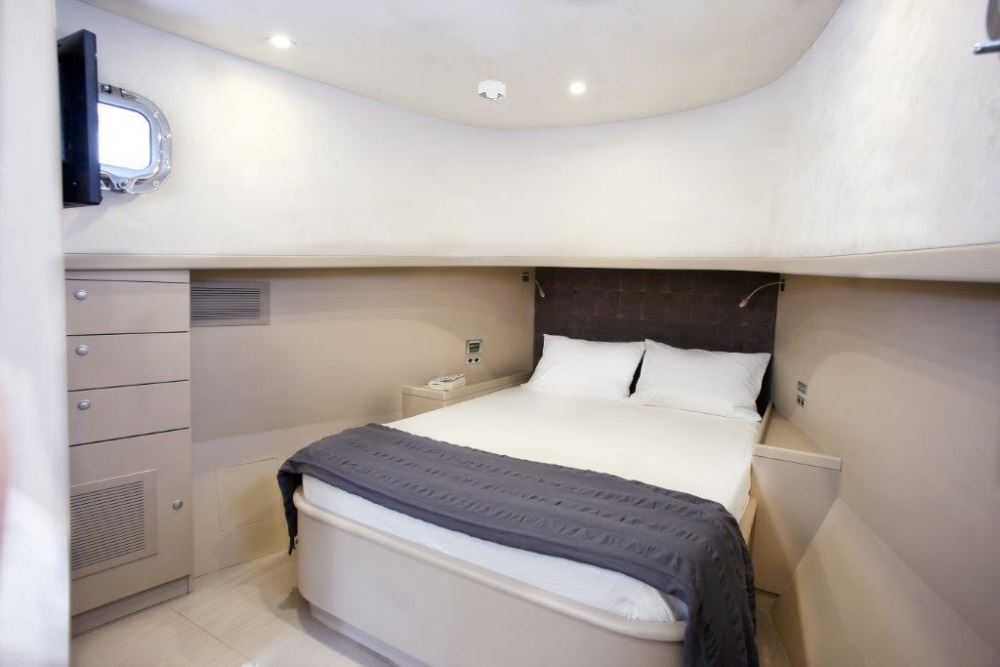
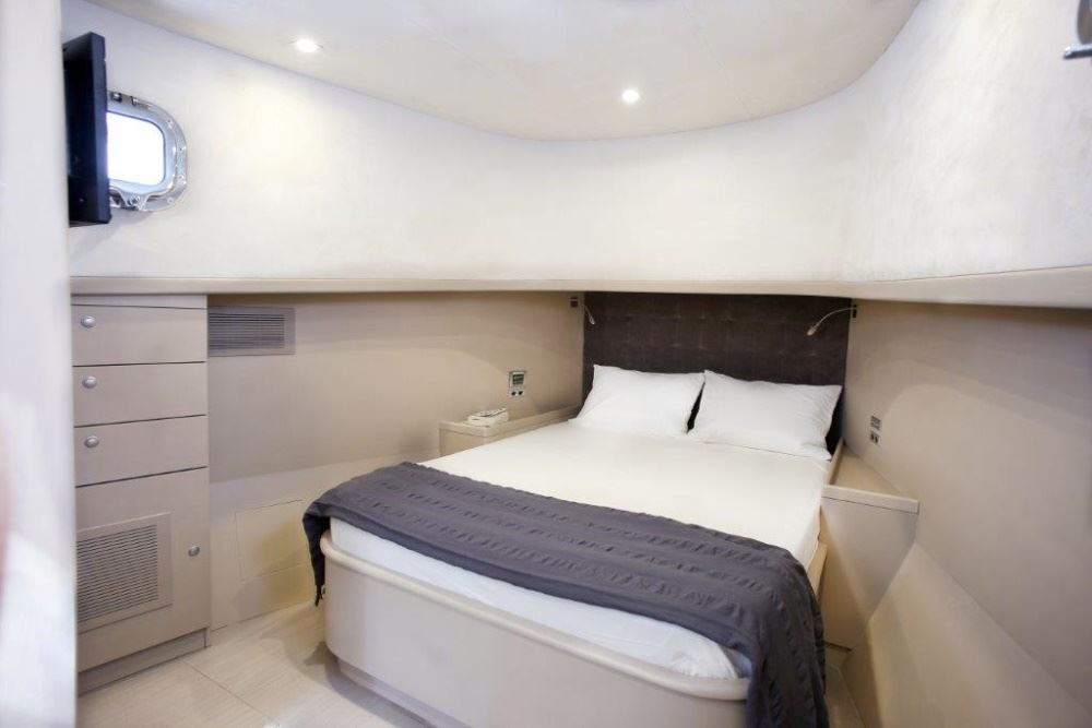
- smoke detector [477,79,507,100]
